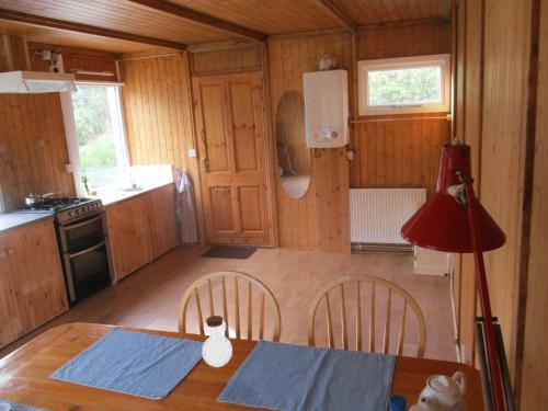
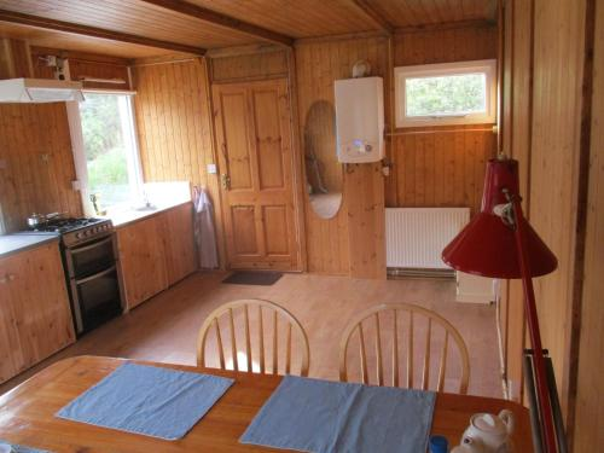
- jar [202,315,233,368]
